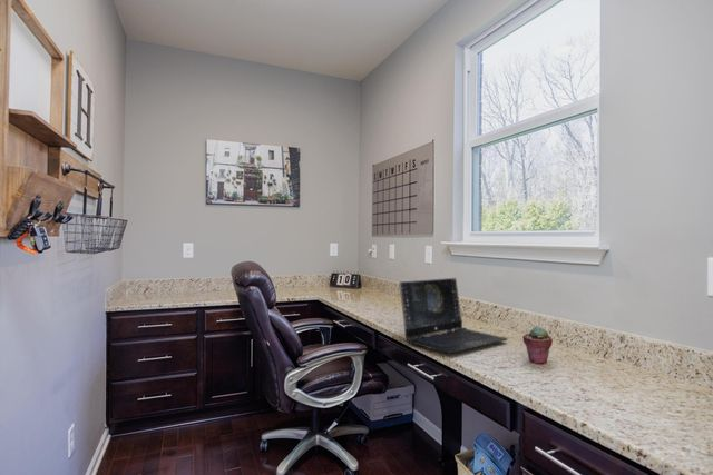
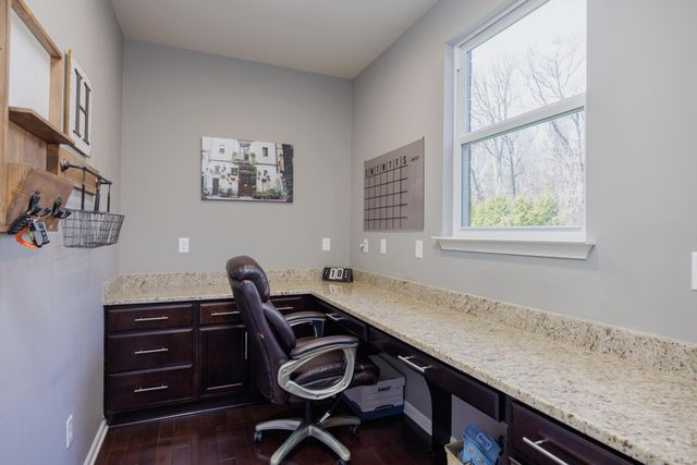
- potted succulent [521,326,554,365]
- laptop [398,277,509,355]
